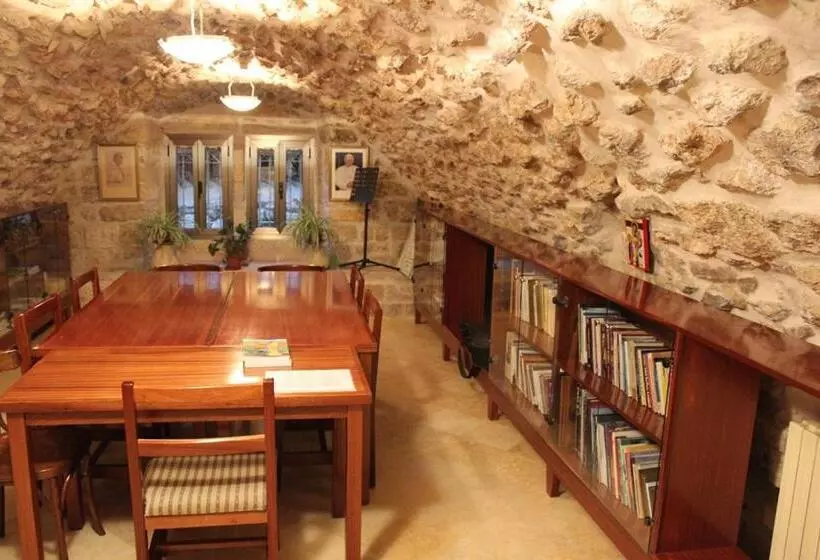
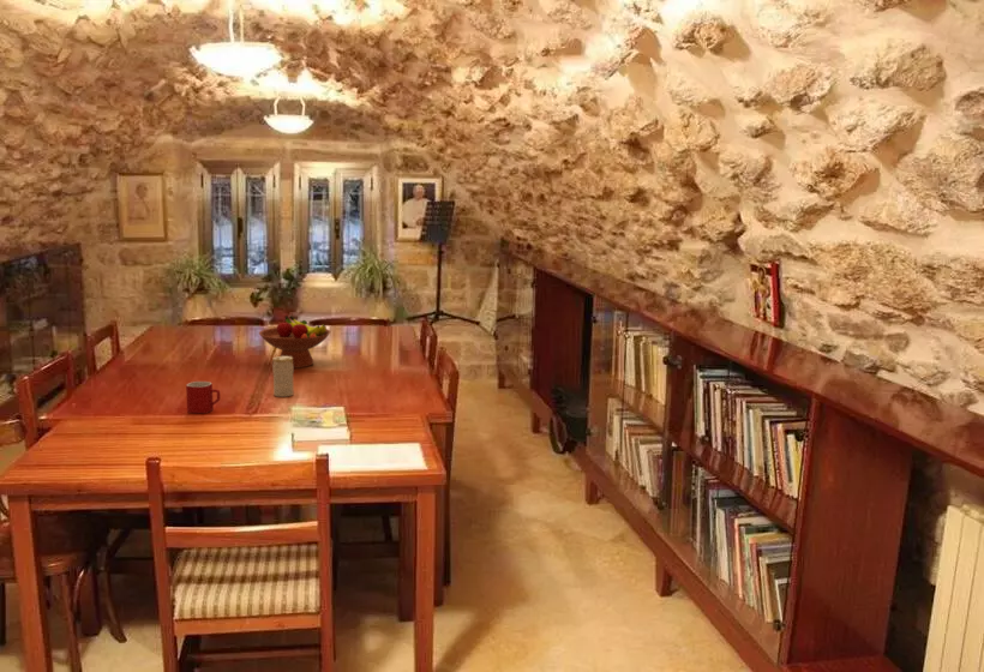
+ mug [185,380,221,414]
+ fruit bowl [258,314,331,370]
+ candle [271,355,295,398]
